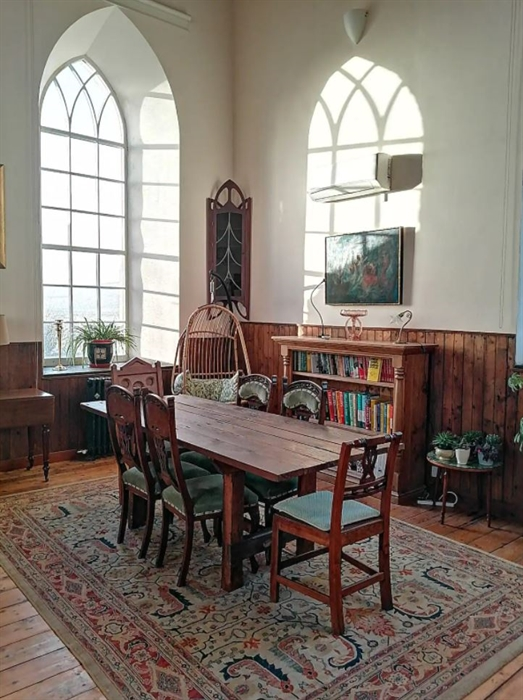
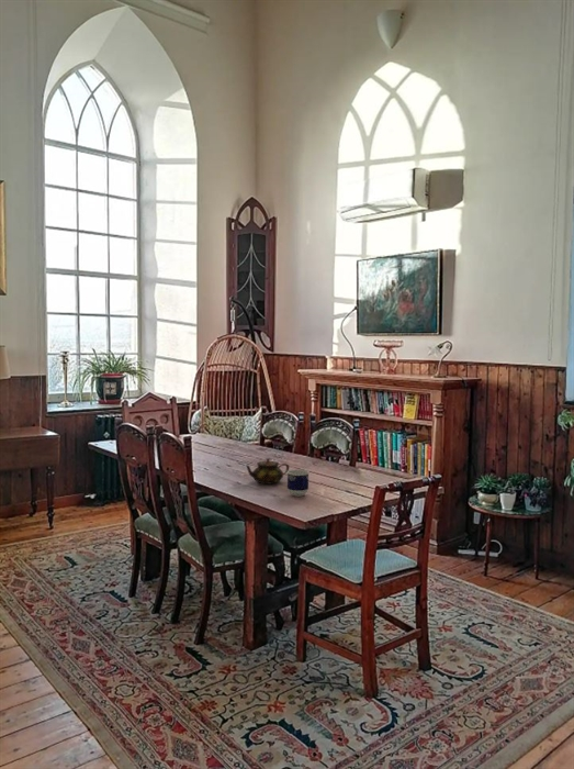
+ cup [286,468,311,498]
+ teapot [245,457,291,486]
